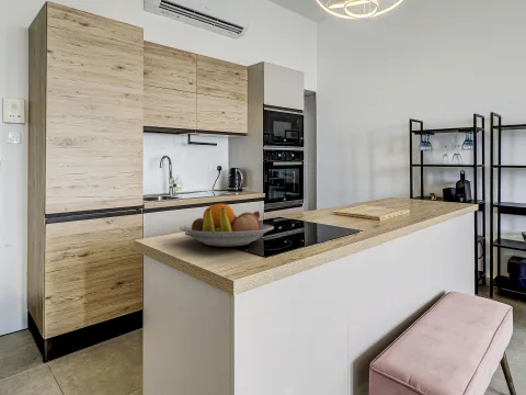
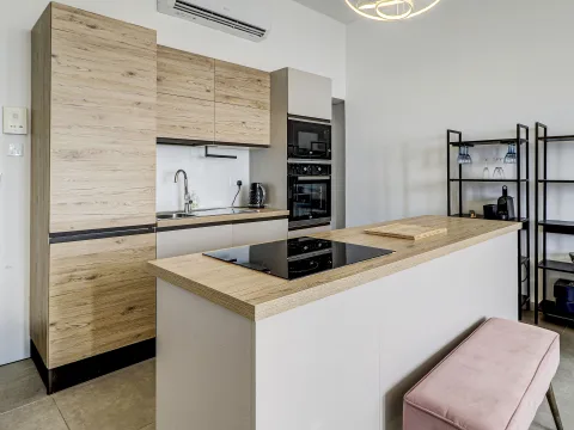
- fruit bowl [179,203,275,248]
